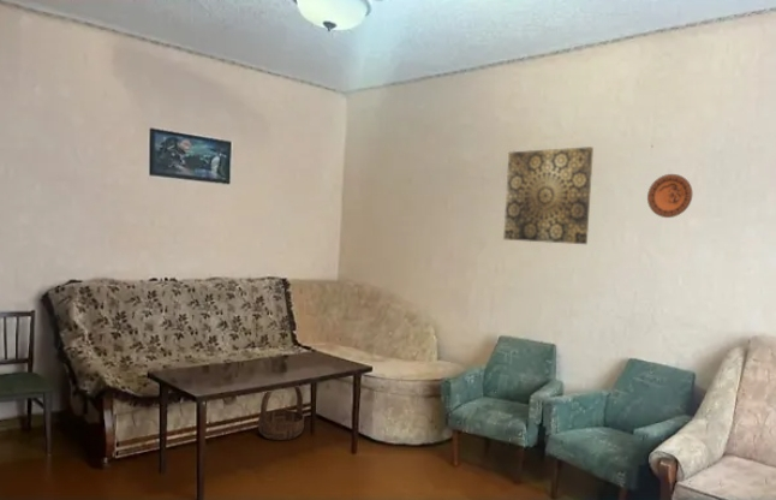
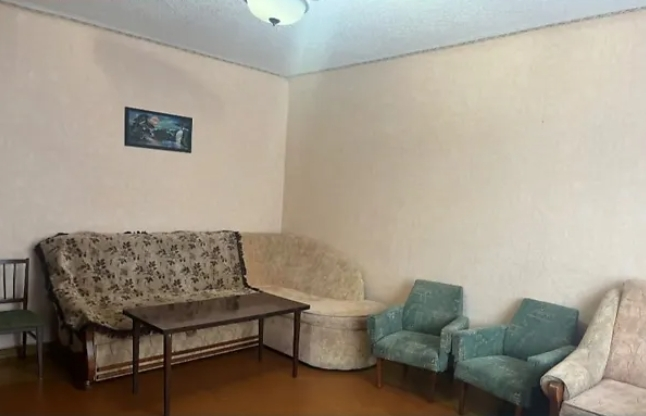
- wall art [502,145,595,245]
- basket [257,386,305,441]
- decorative plate [646,173,693,219]
